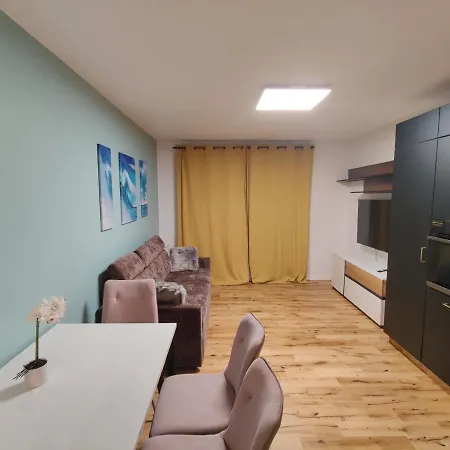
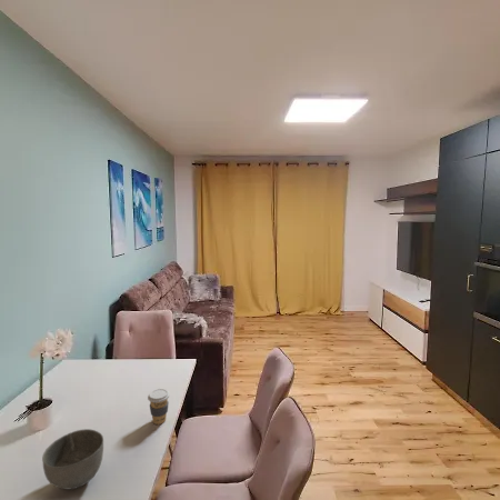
+ coffee cup [147,388,171,426]
+ bowl [41,428,104,490]
